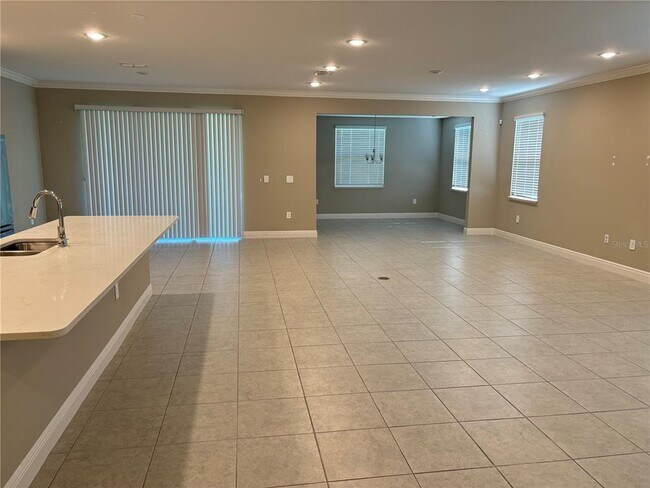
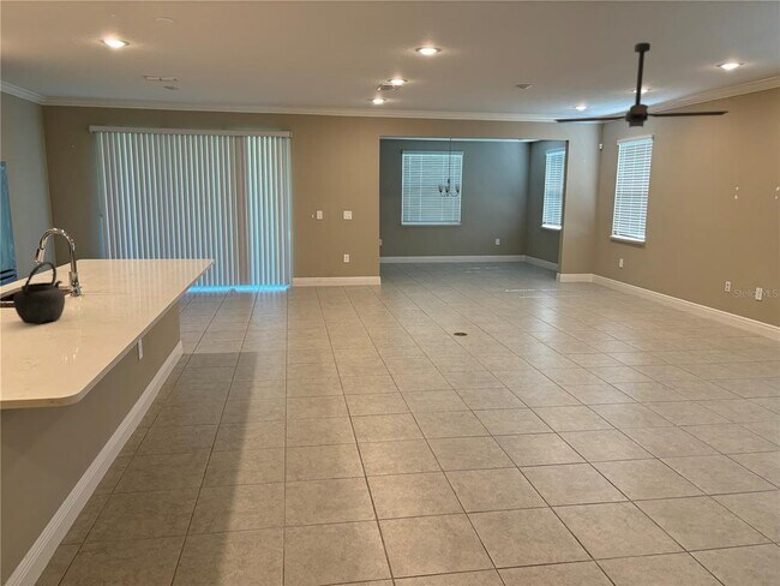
+ ceiling fan [553,42,730,128]
+ kettle [12,261,66,325]
